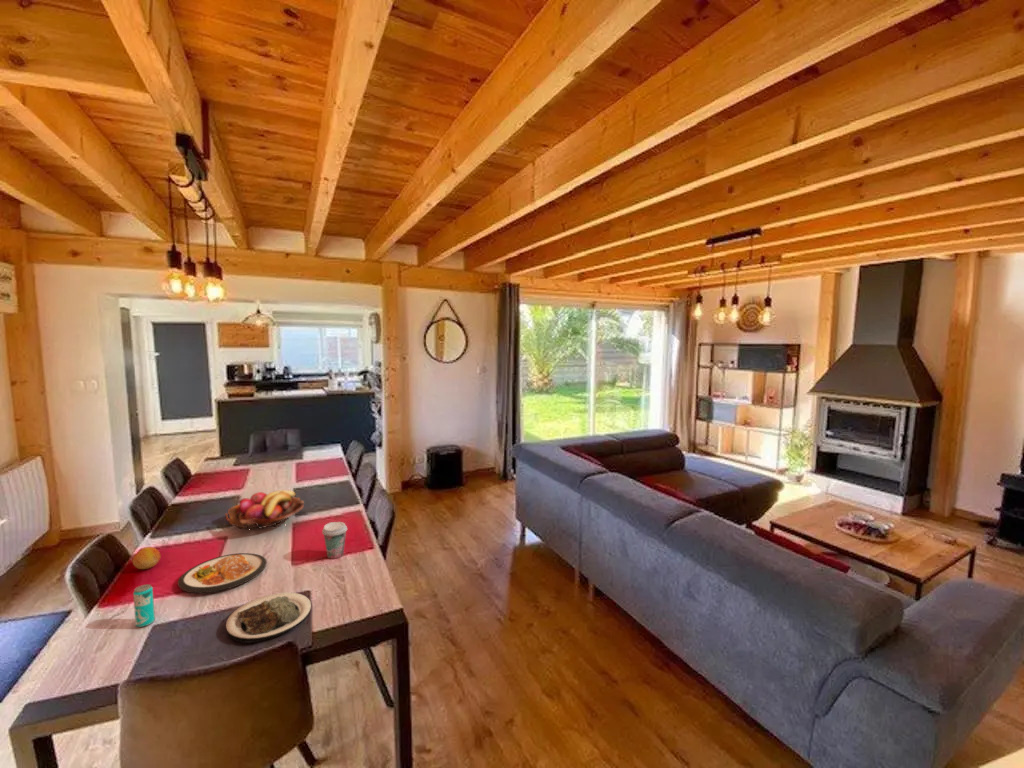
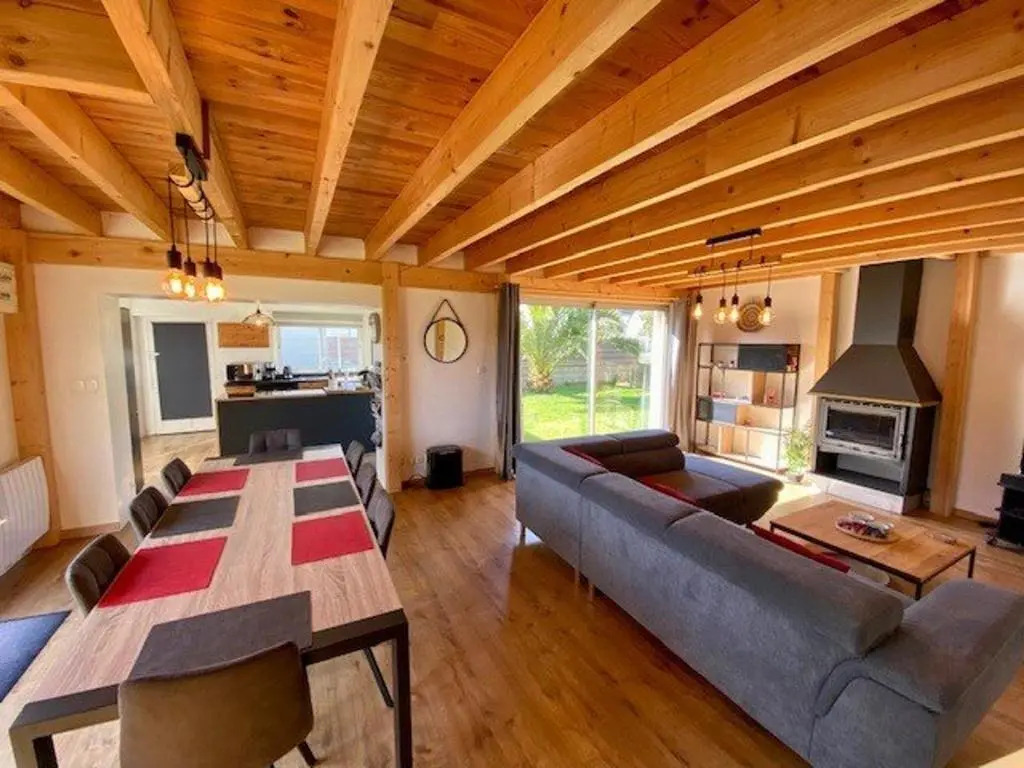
- fruit basket [224,489,305,531]
- beverage can [132,583,156,628]
- plate [225,592,312,644]
- dish [177,552,268,594]
- fruit [131,546,162,570]
- coffee cup [321,521,348,559]
